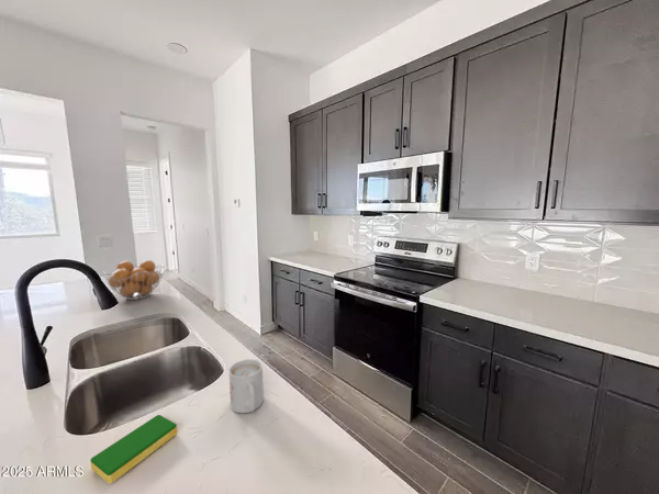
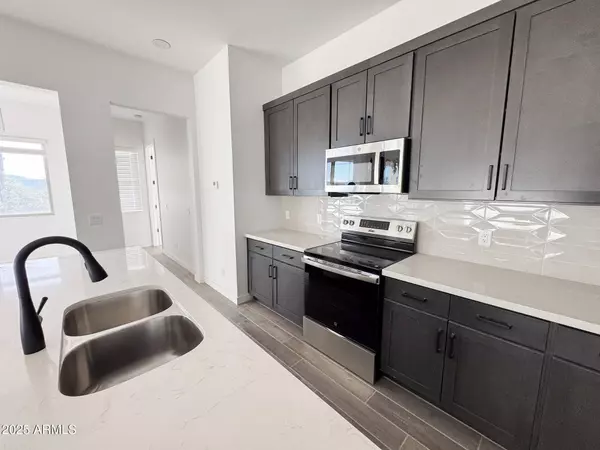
- dish sponge [89,414,178,485]
- fruit basket [102,259,165,301]
- mug [228,358,265,414]
